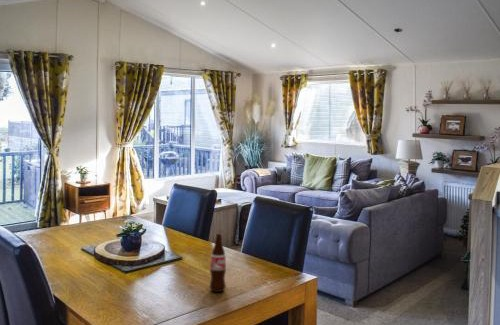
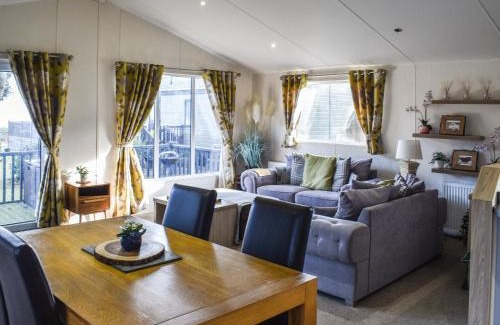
- bottle [208,233,227,293]
